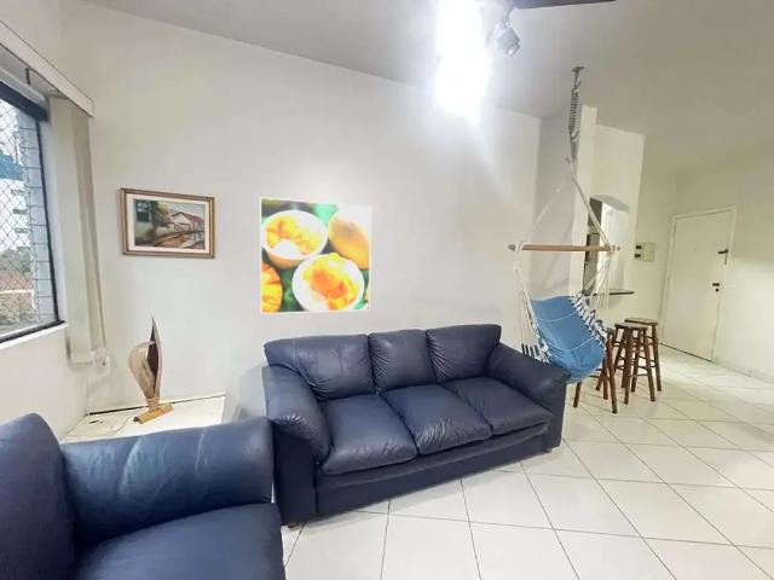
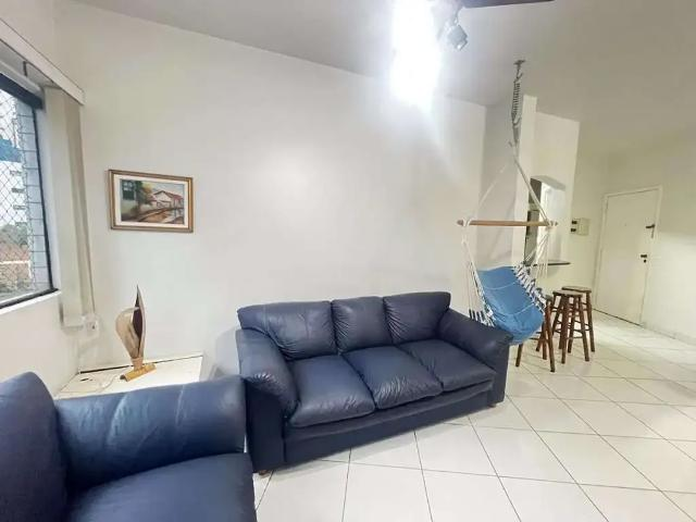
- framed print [259,196,372,315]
